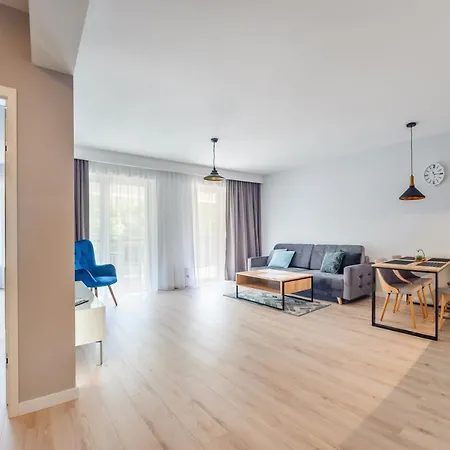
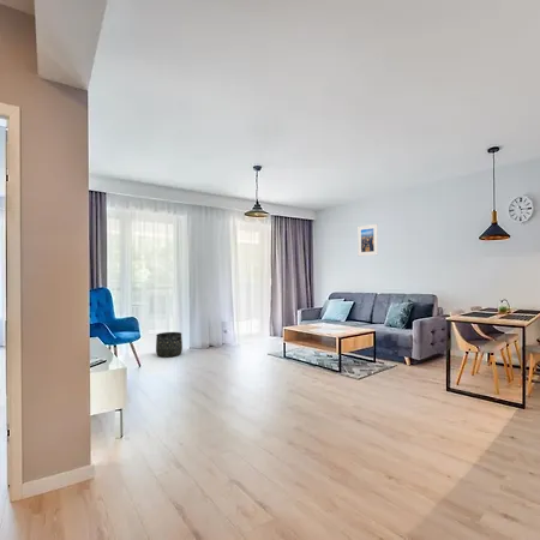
+ basket [155,331,184,358]
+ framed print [356,223,379,257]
